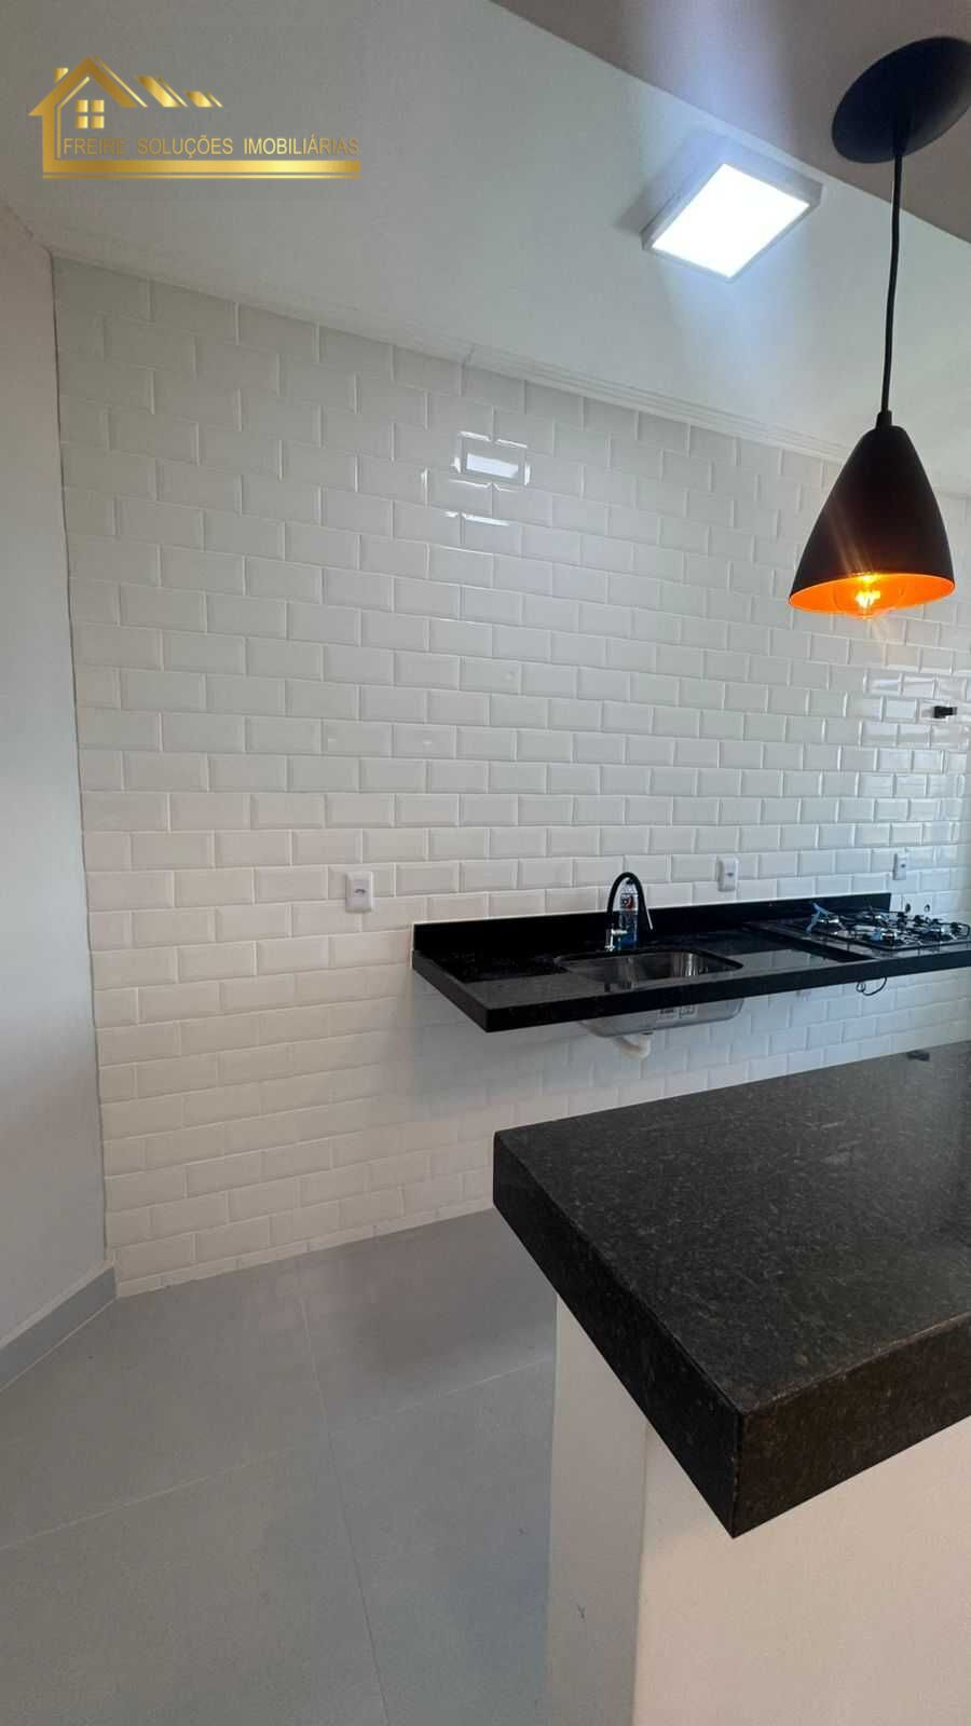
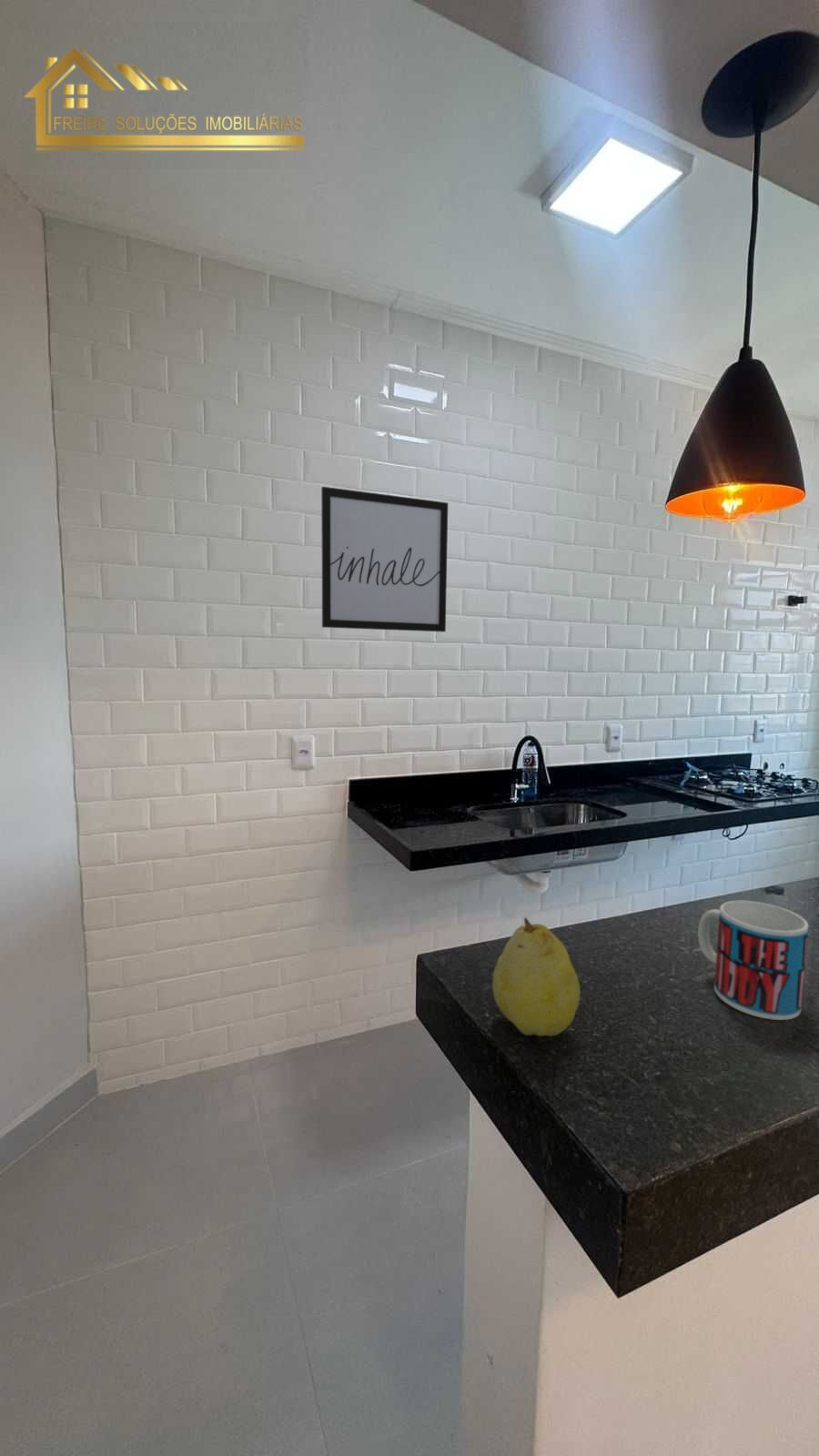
+ wall art [320,486,449,632]
+ mug [697,900,809,1021]
+ fruit [491,916,581,1037]
